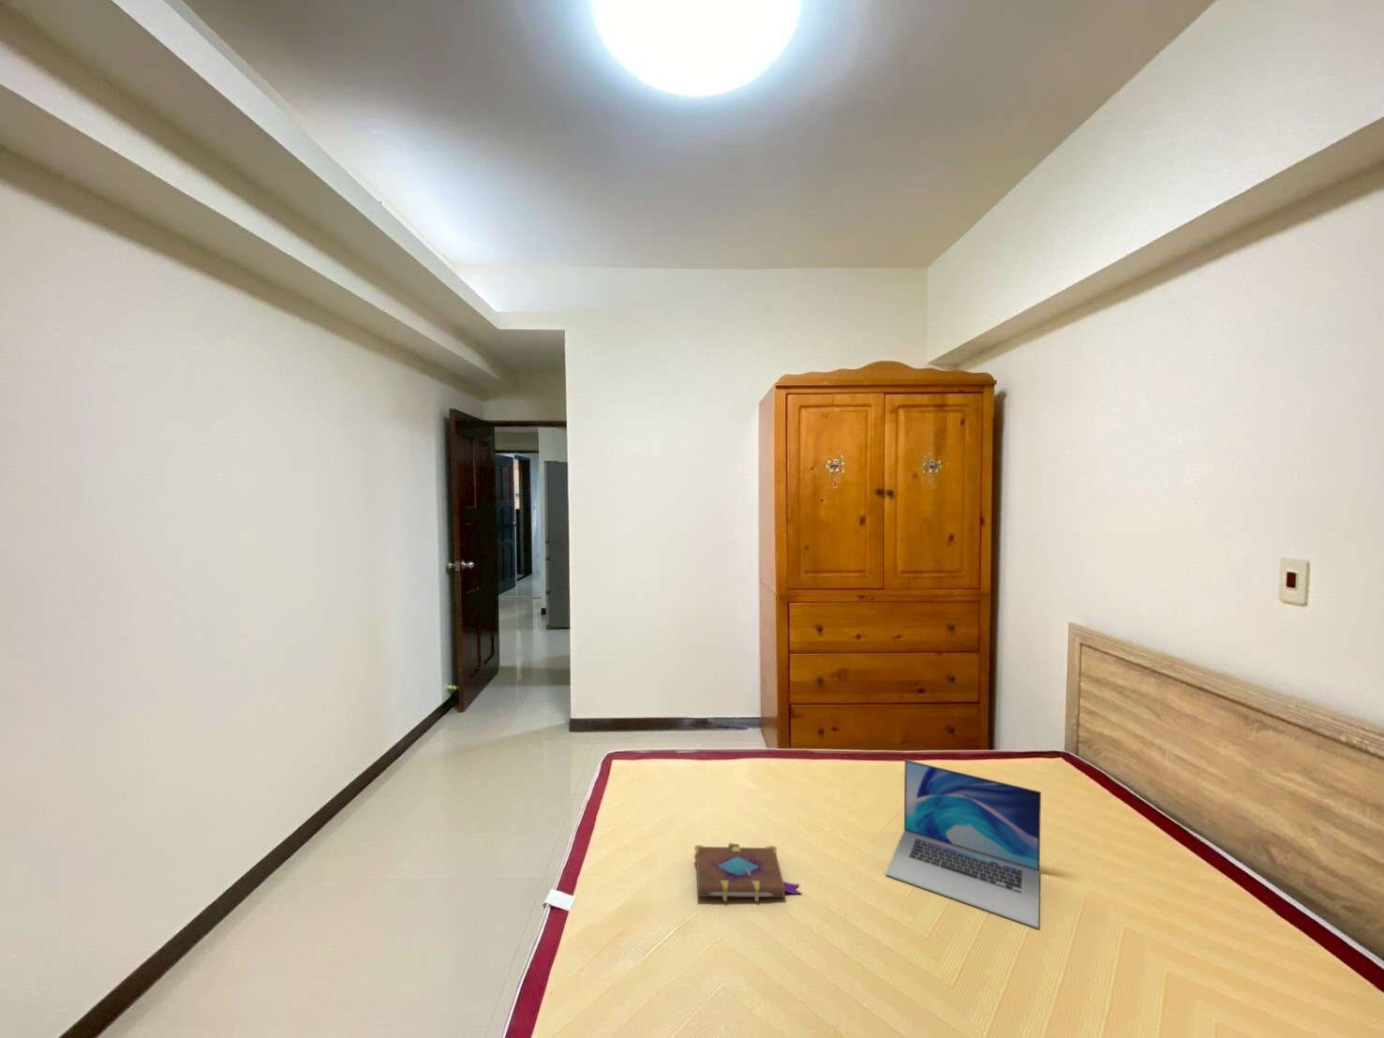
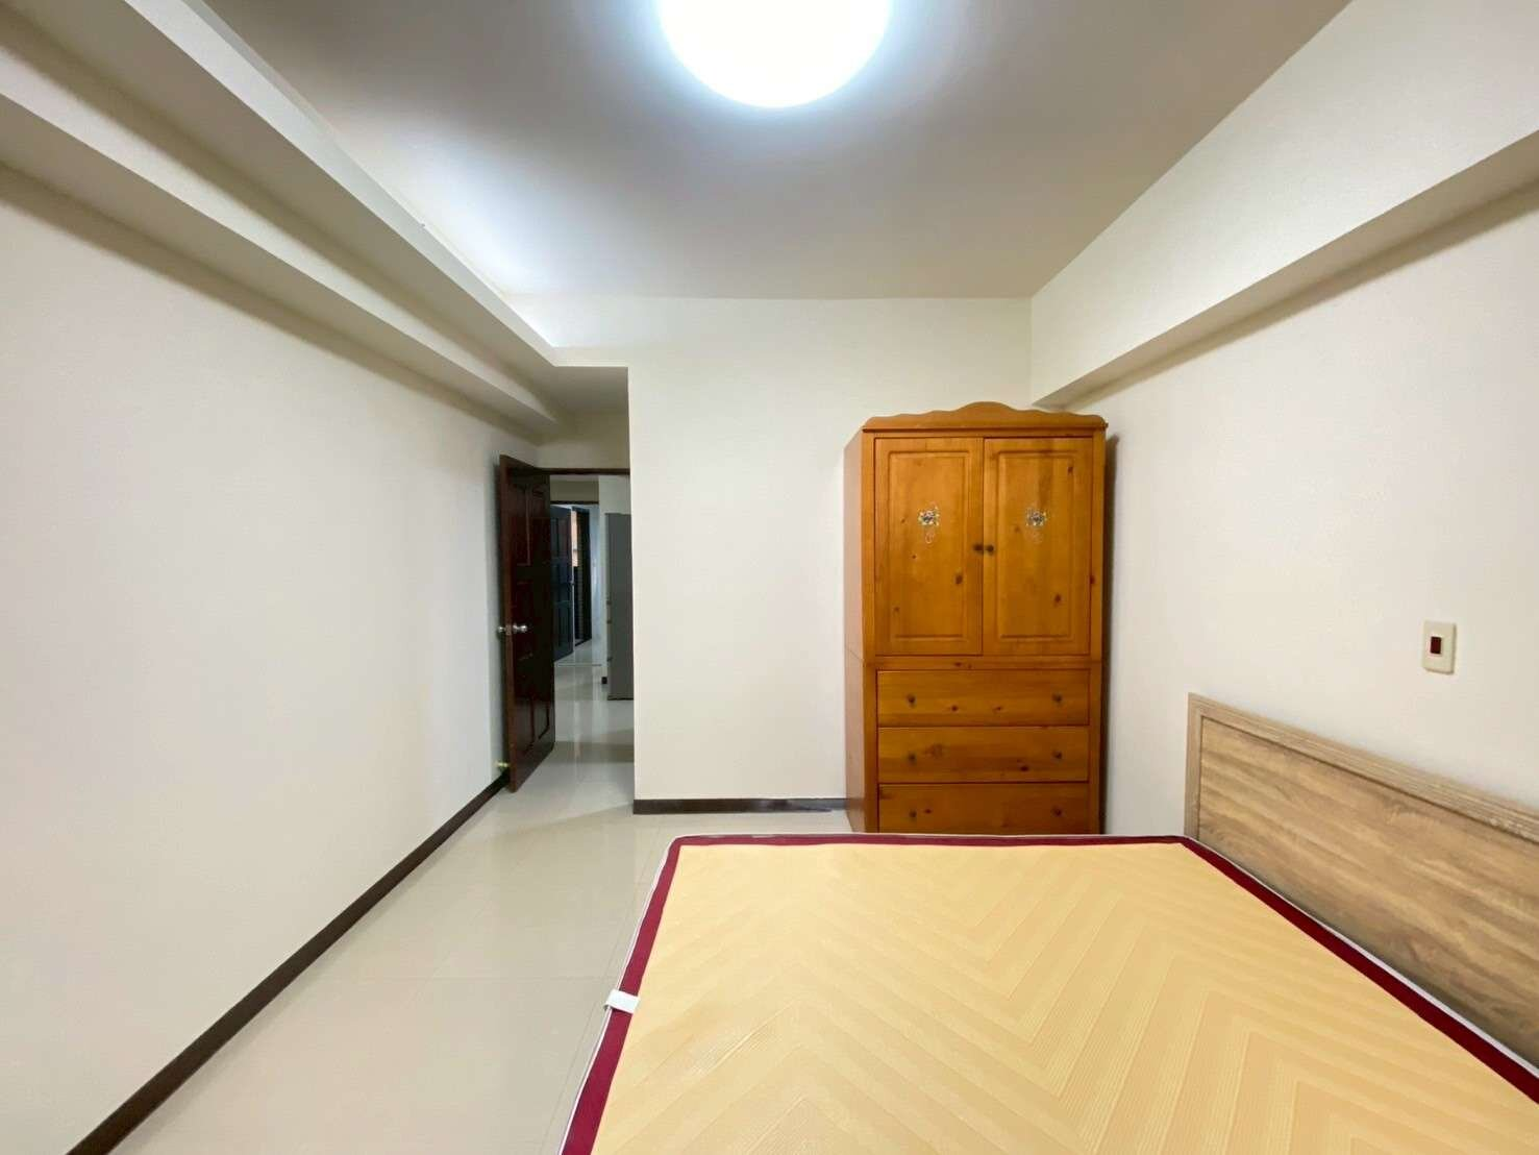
- book [694,842,803,903]
- laptop [884,759,1042,929]
